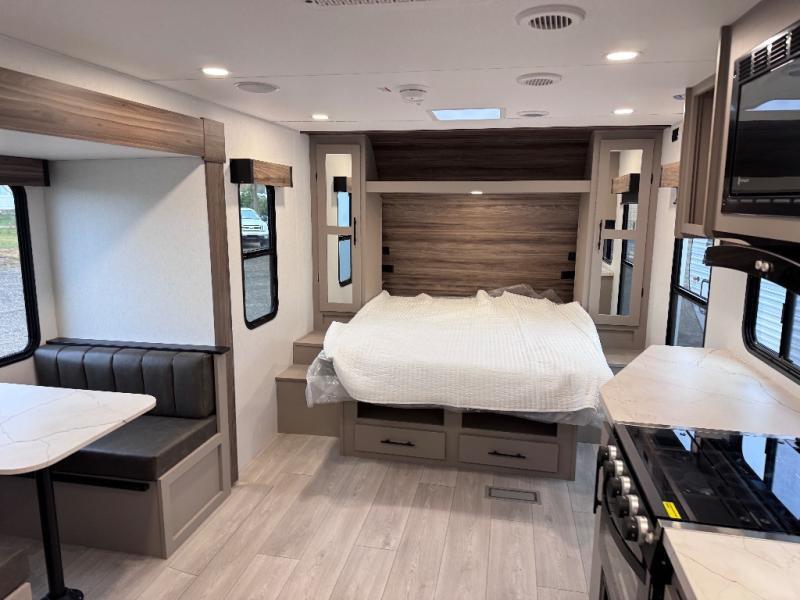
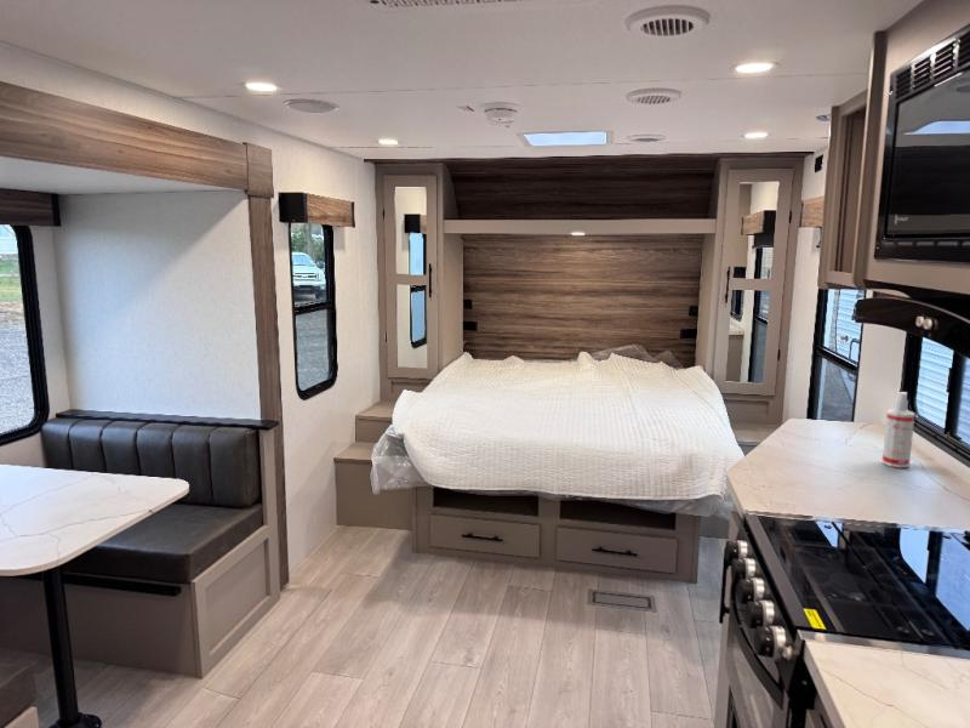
+ spray bottle [880,391,917,468]
